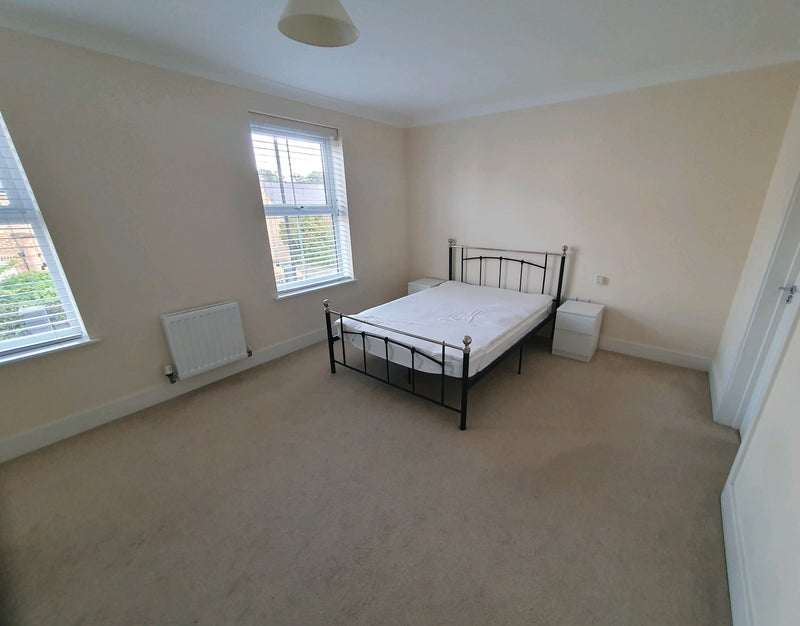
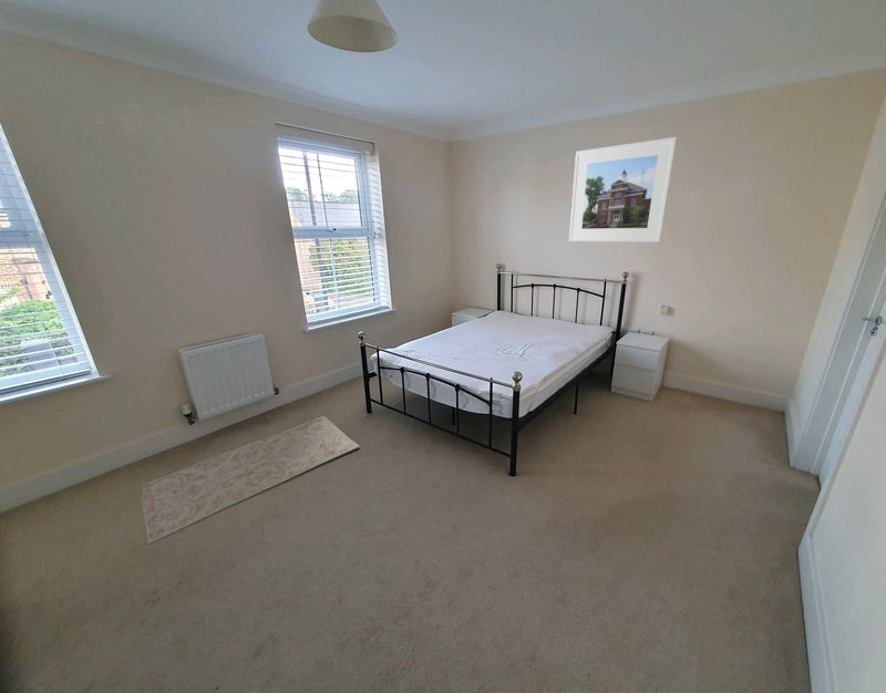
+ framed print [568,136,678,244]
+ rug [141,415,361,545]
